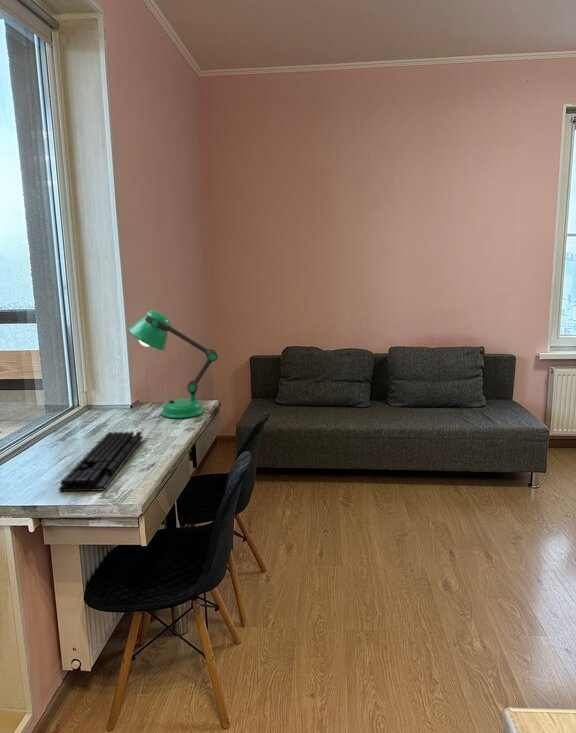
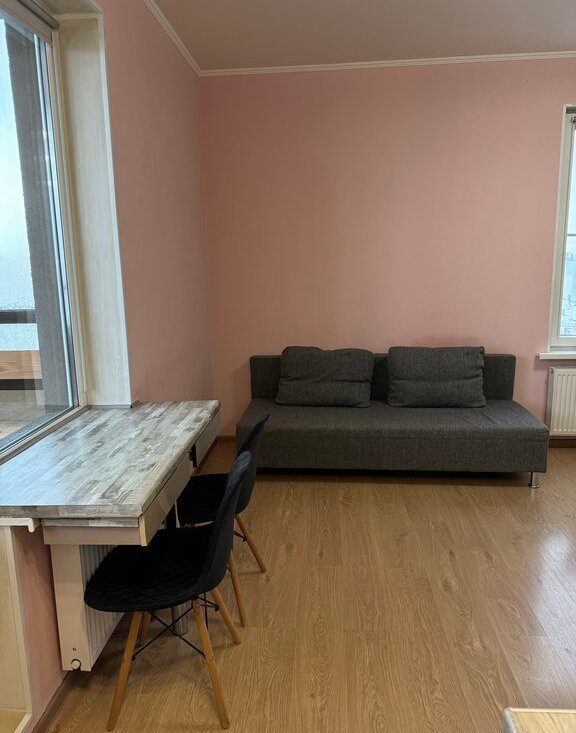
- keyboard [58,430,144,493]
- desk lamp [128,309,219,419]
